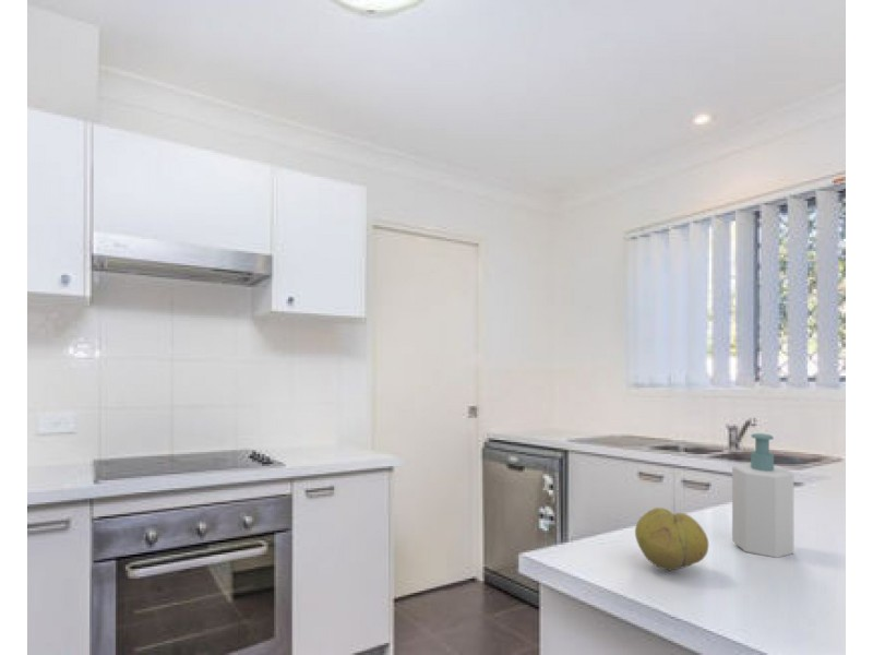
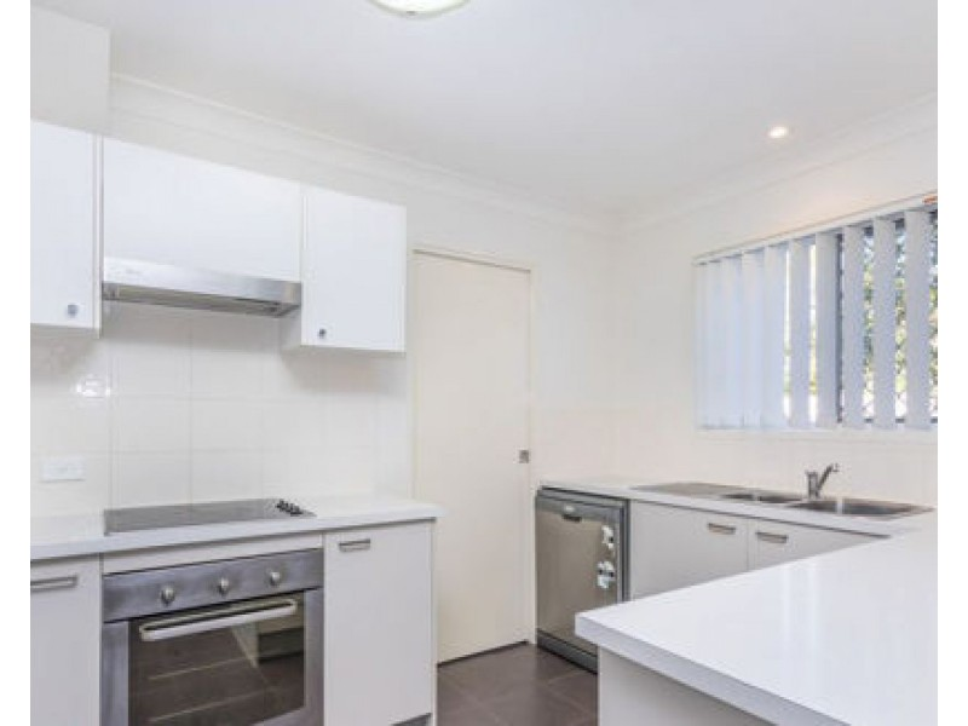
- fruit [634,507,710,571]
- soap bottle [731,432,794,559]
